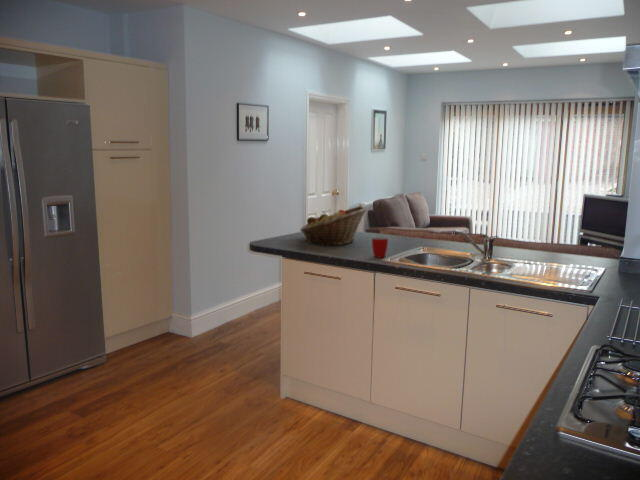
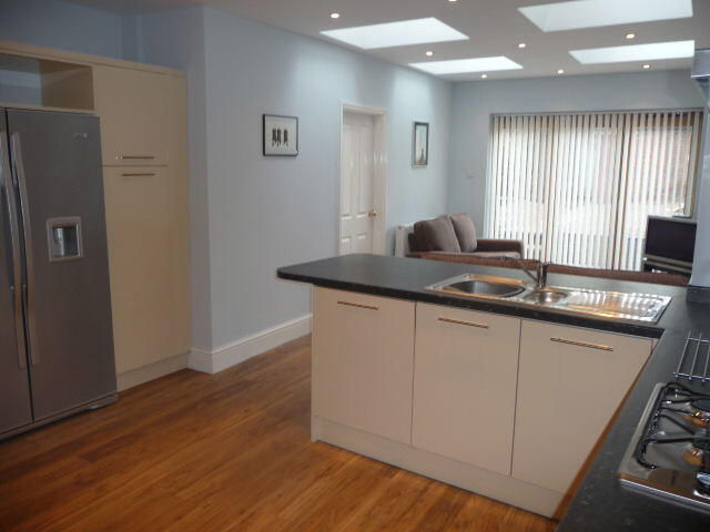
- mug [371,236,389,259]
- fruit basket [299,205,368,247]
